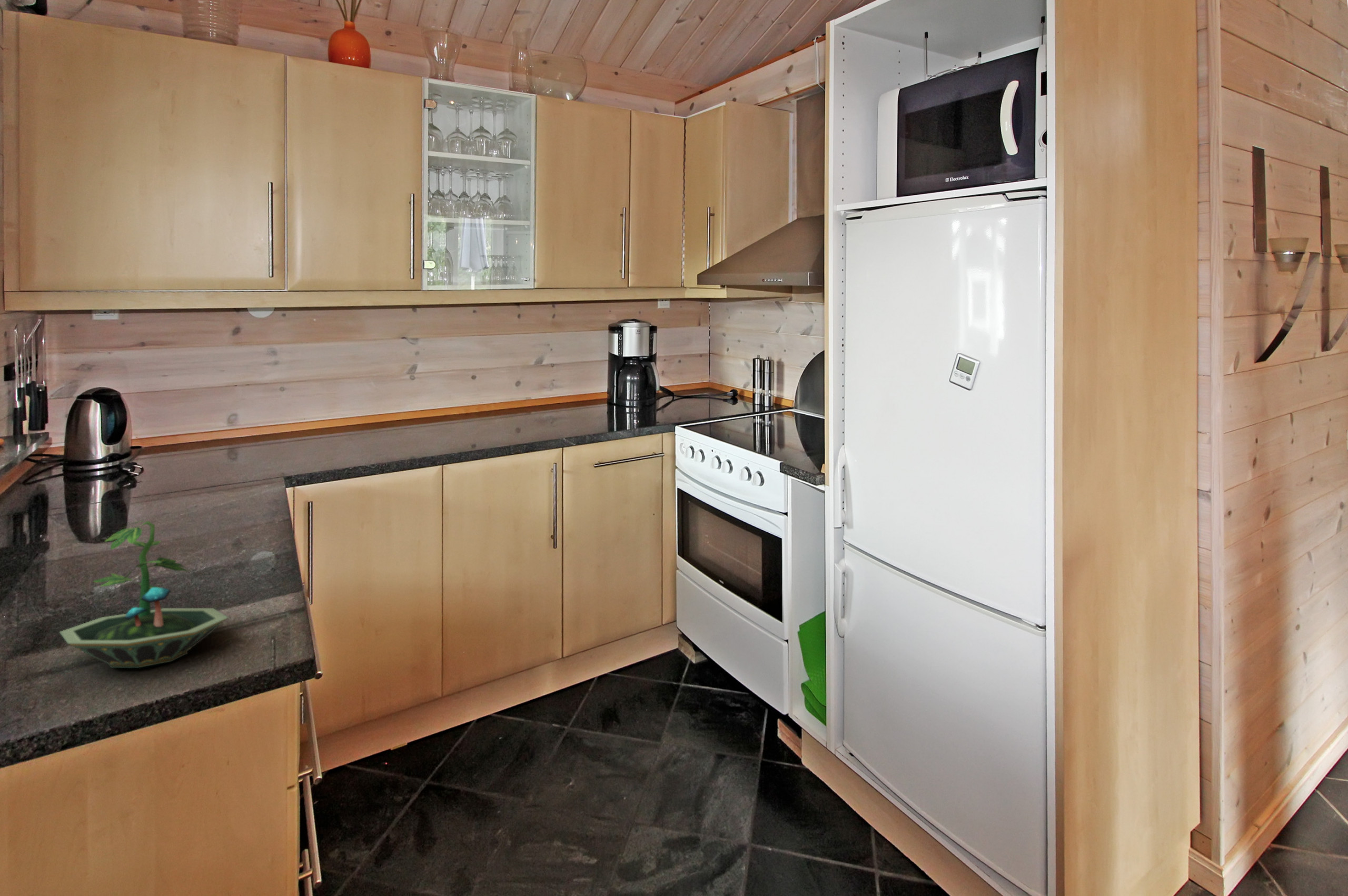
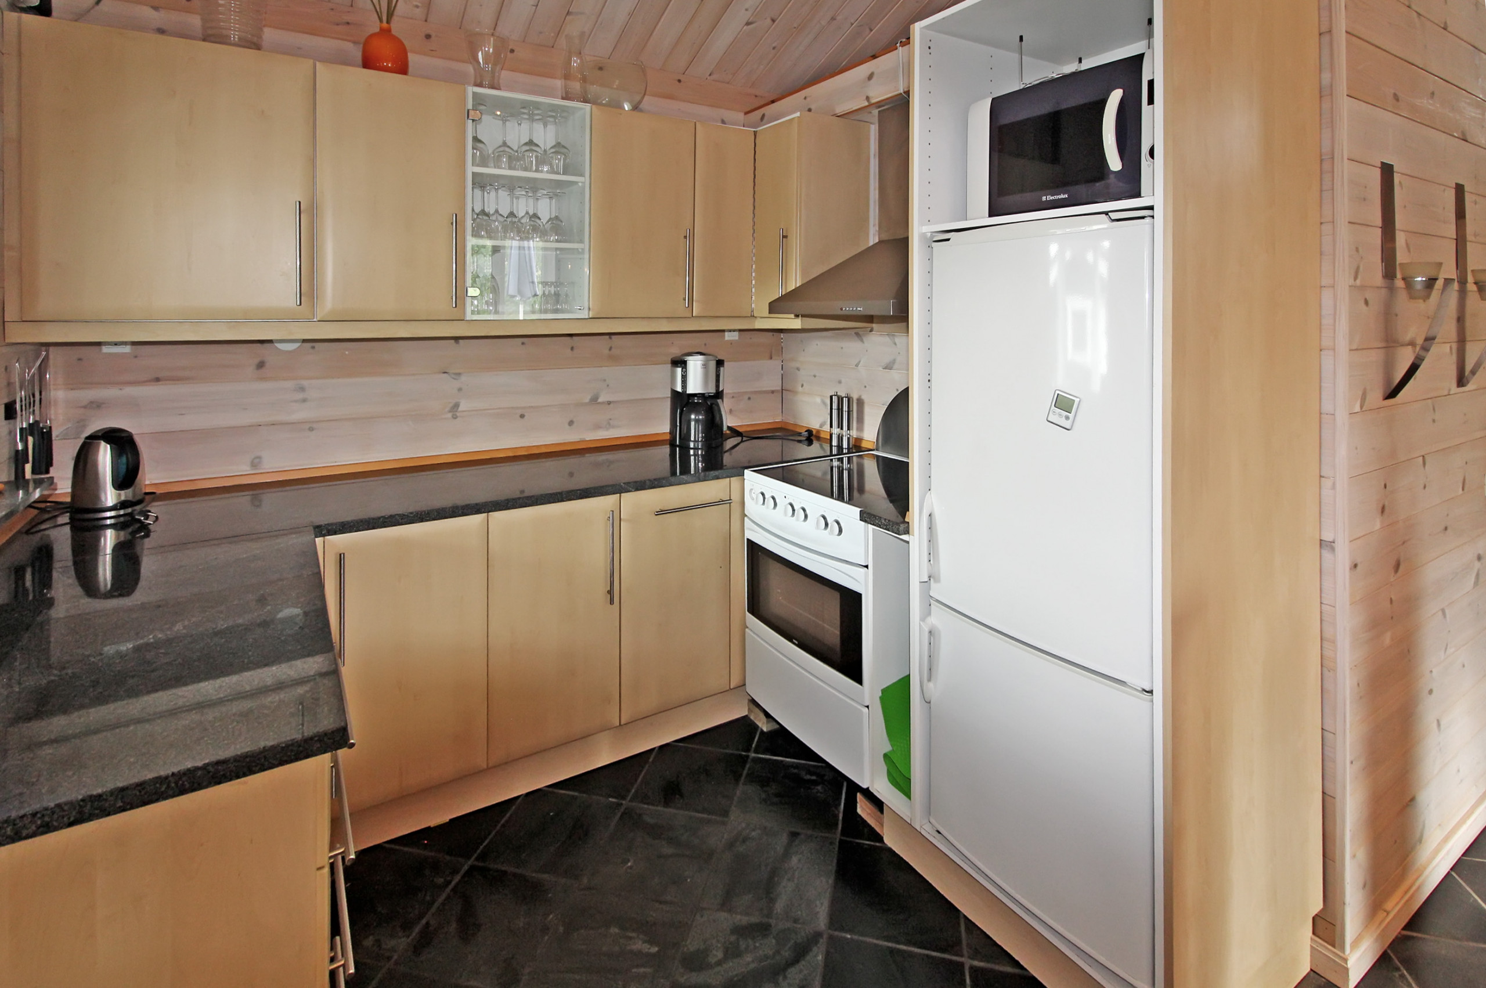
- terrarium [58,520,229,669]
